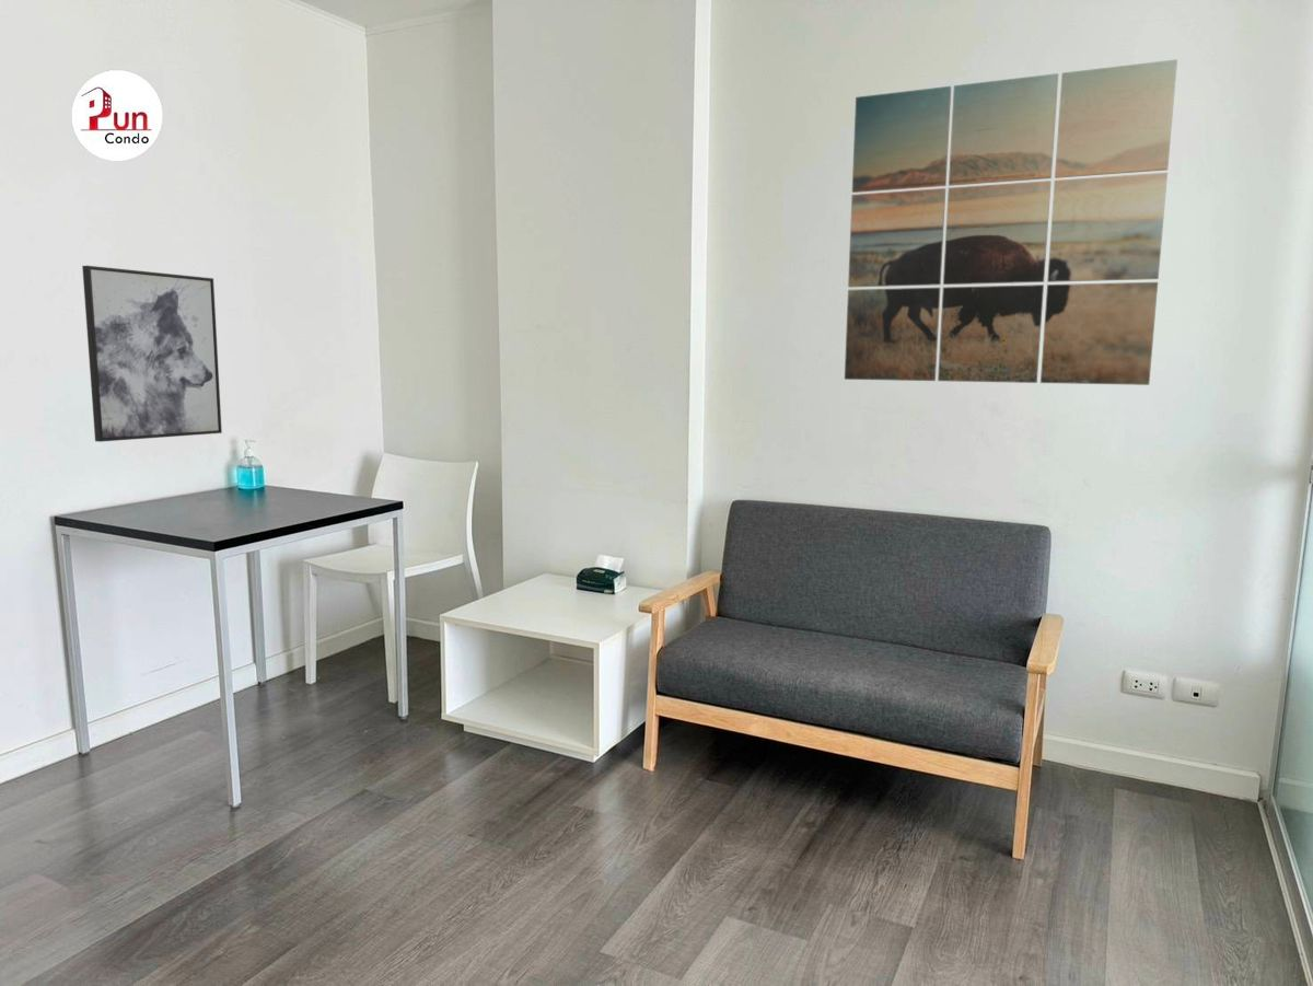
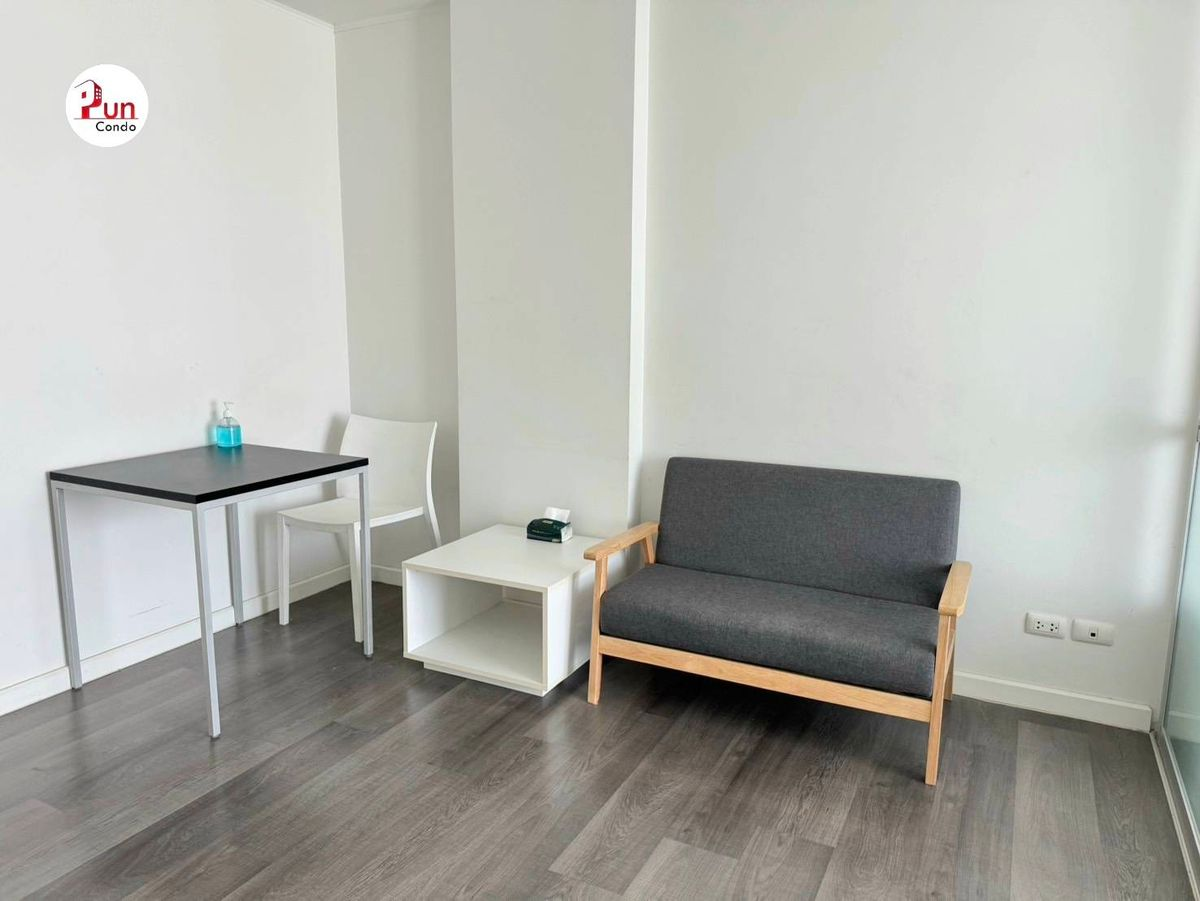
- wall art [81,265,223,443]
- wall art [844,58,1178,386]
